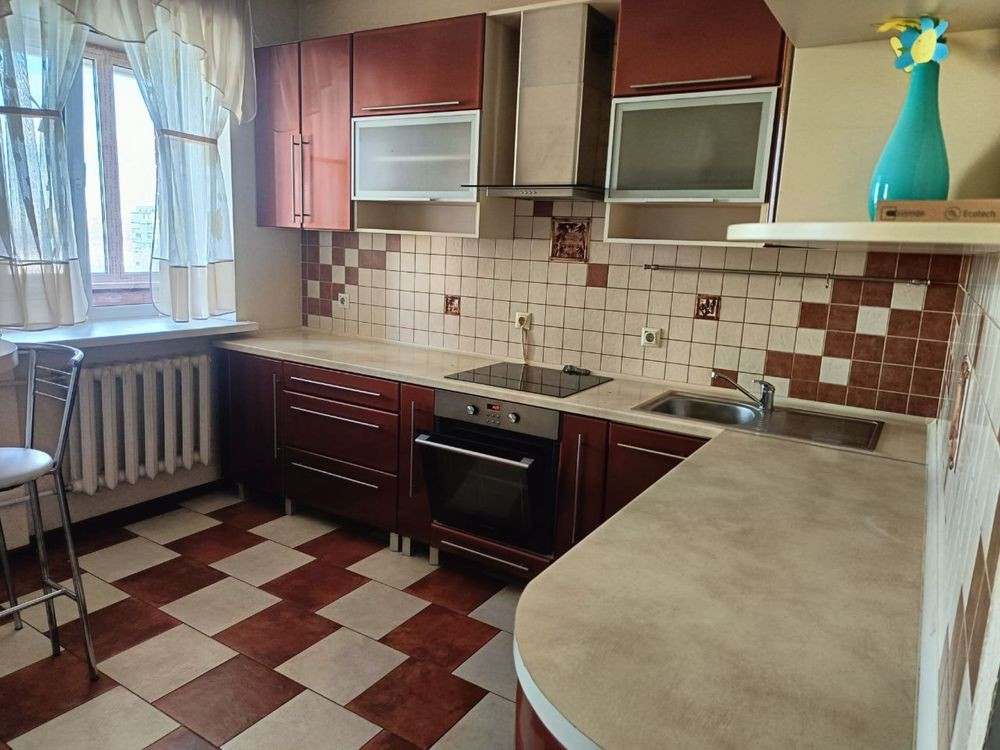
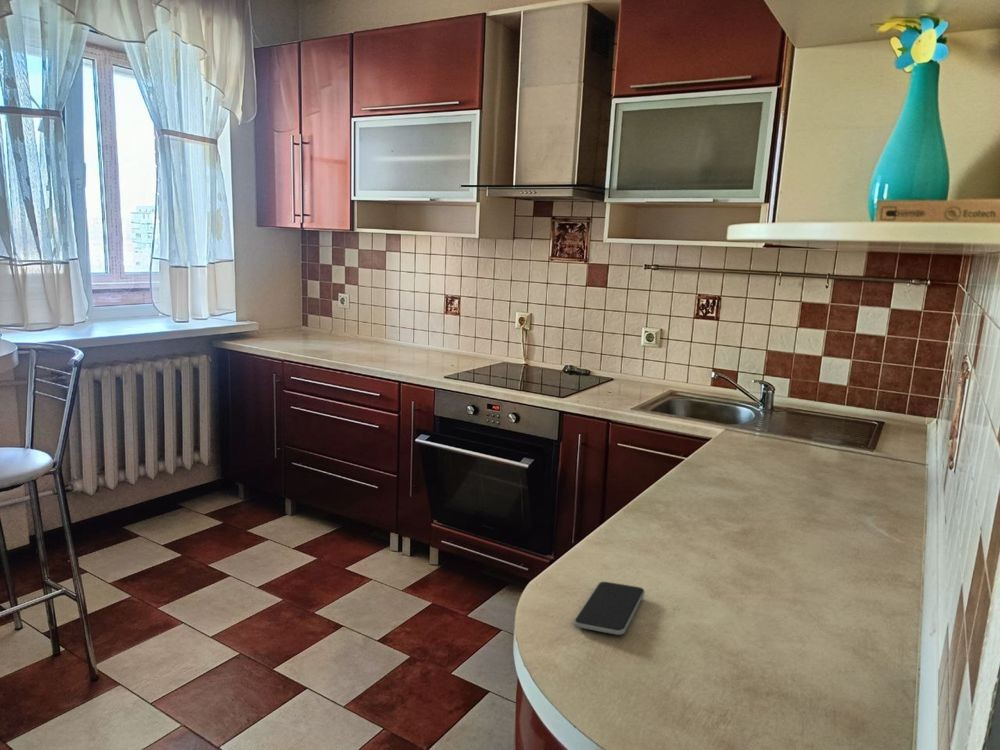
+ smartphone [573,581,646,636]
